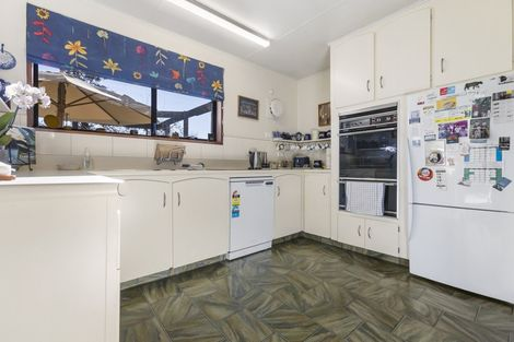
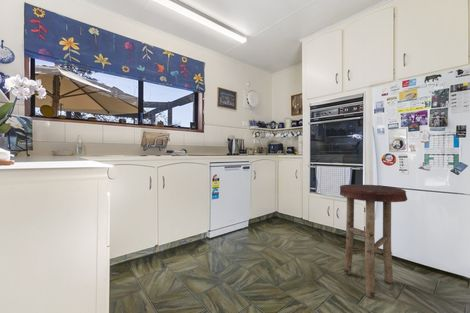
+ stool [339,184,408,299]
